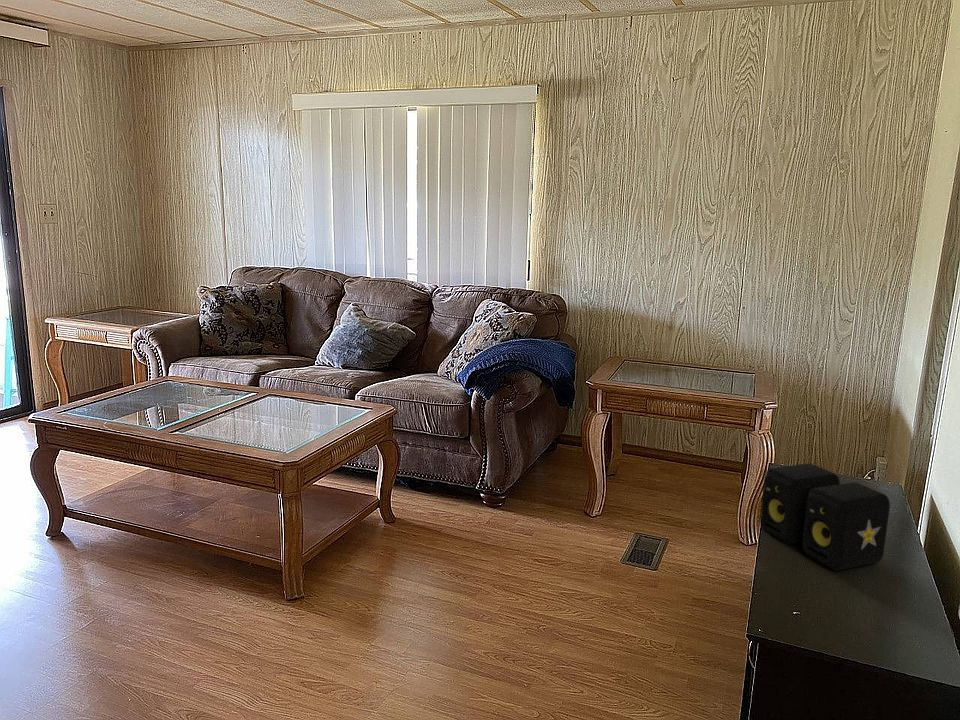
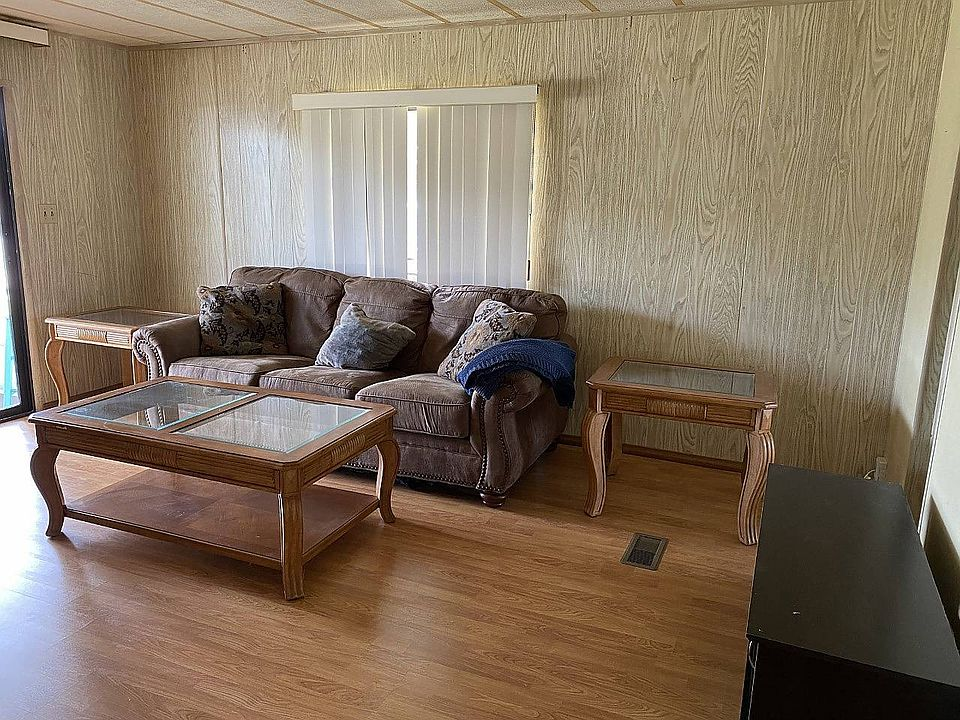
- speaker [759,462,891,572]
